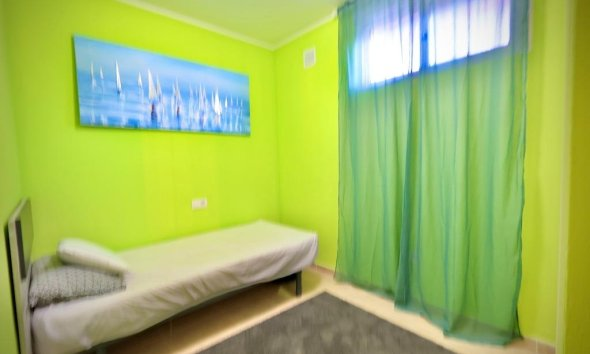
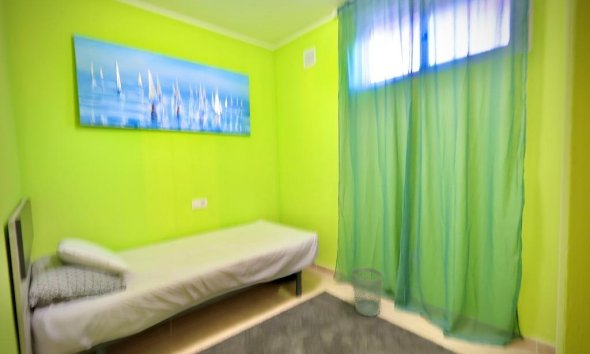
+ wastebasket [351,267,384,317]
